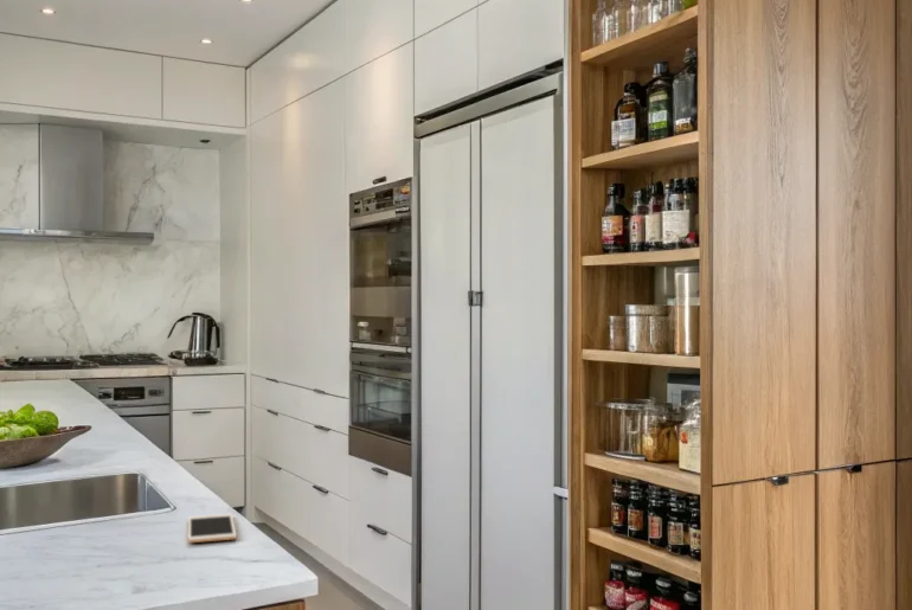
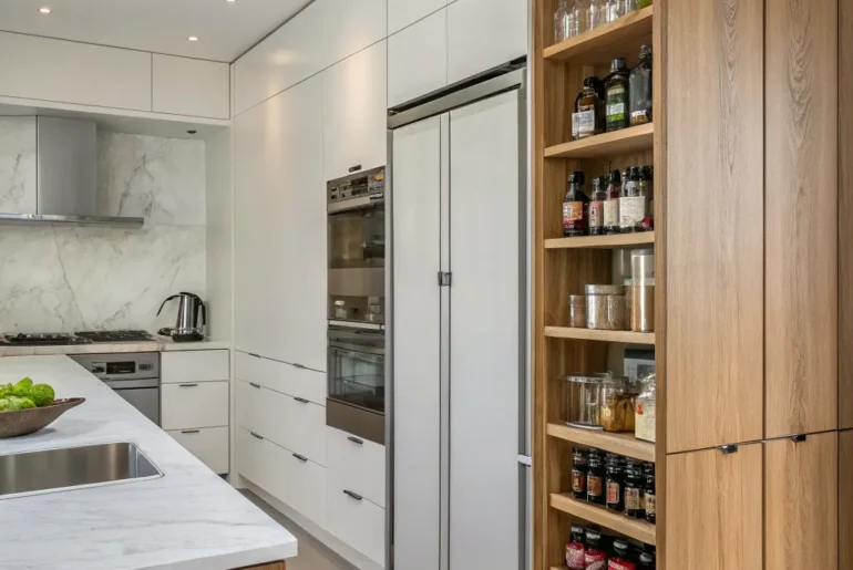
- cell phone [187,513,238,544]
